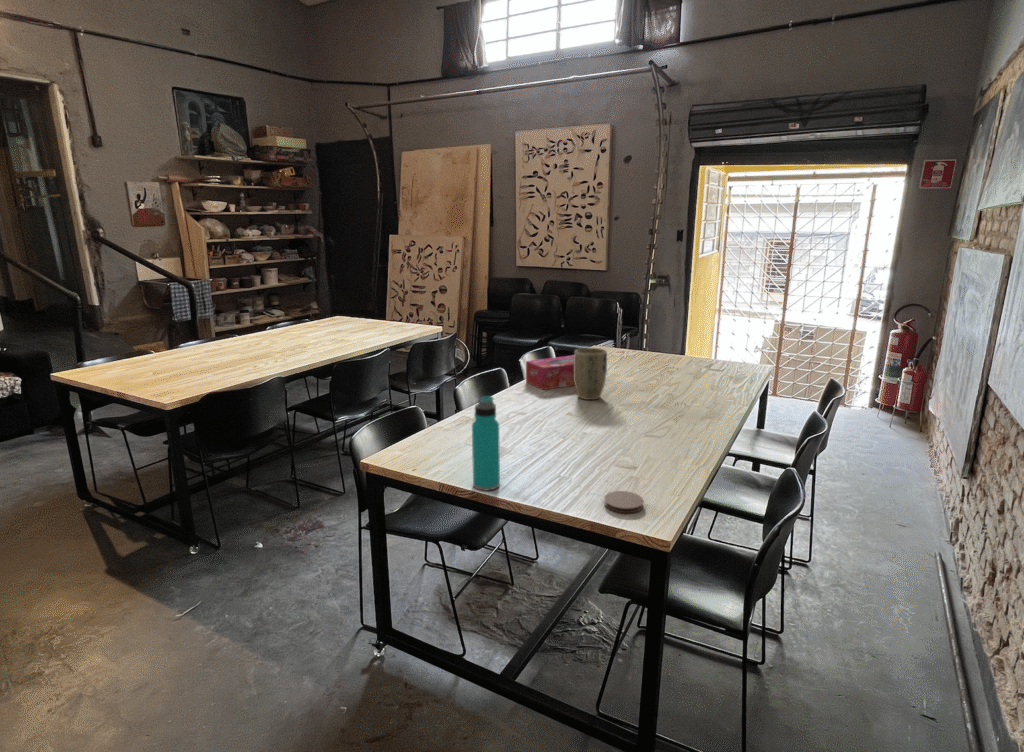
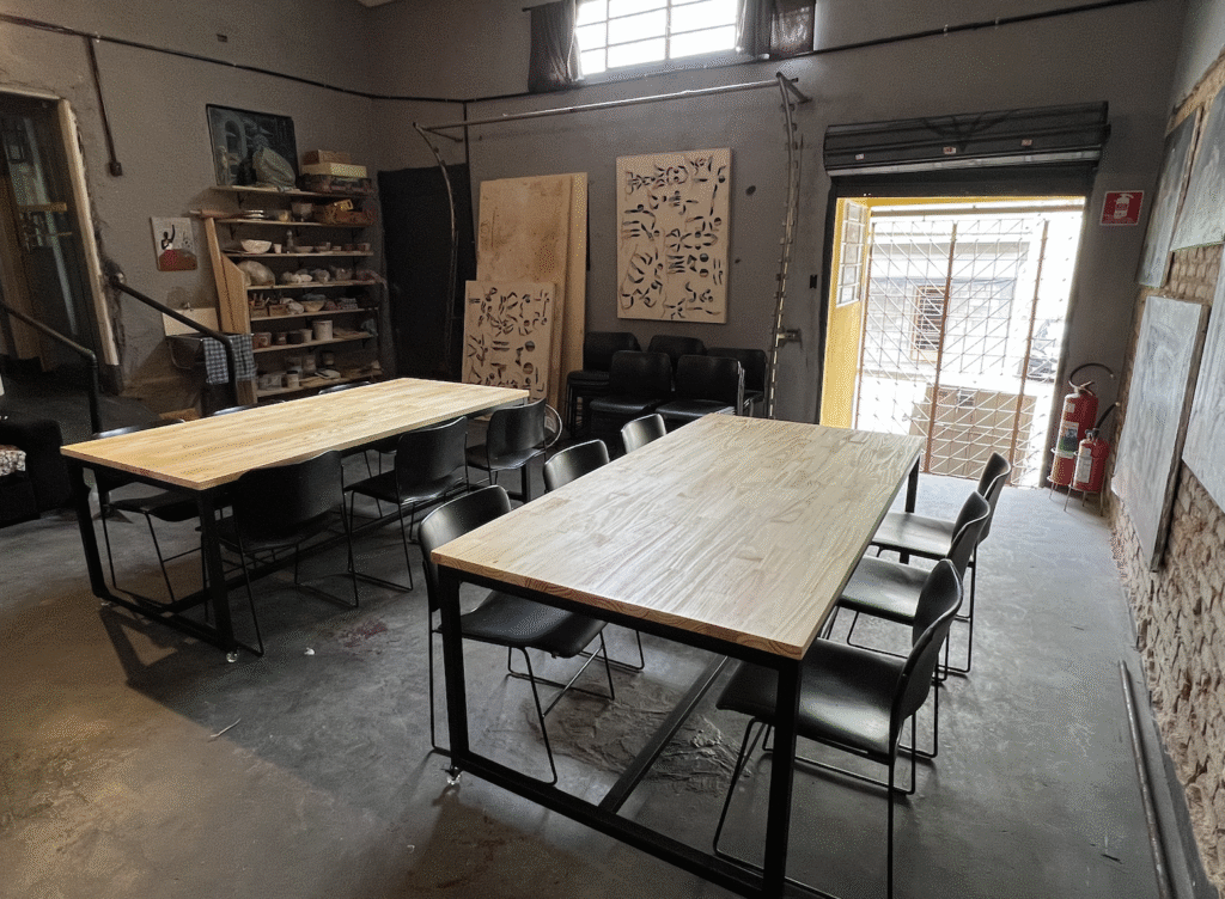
- tissue box [525,354,575,391]
- water bottle [471,395,501,492]
- coaster [603,490,644,514]
- plant pot [573,347,608,401]
